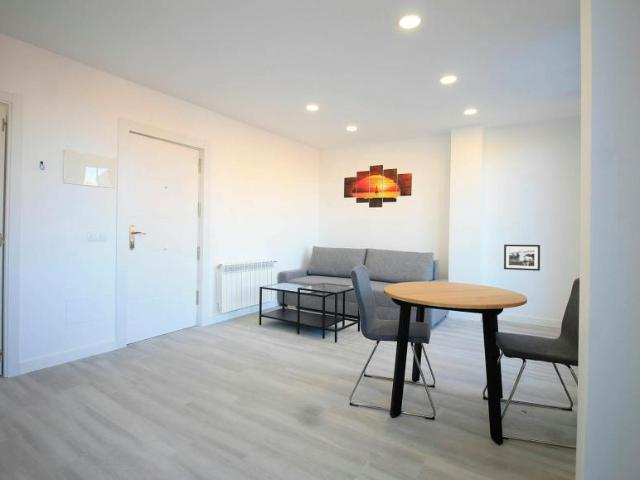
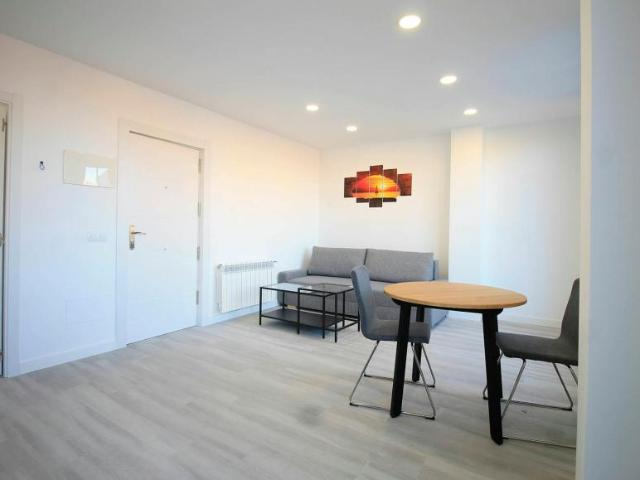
- picture frame [503,244,541,272]
